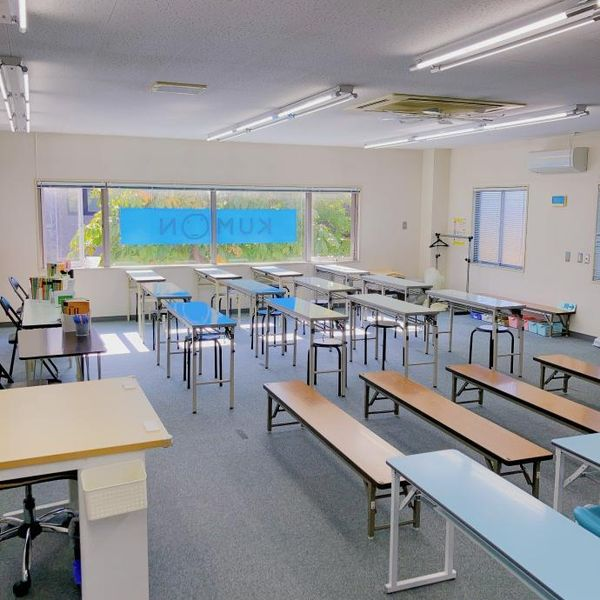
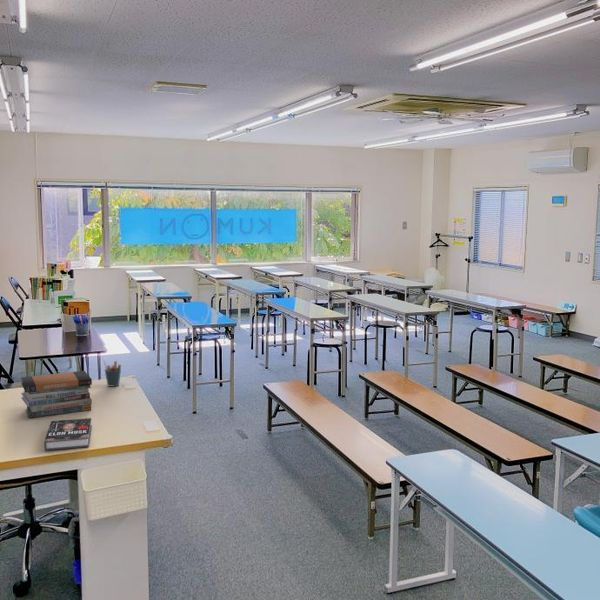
+ pen holder [103,360,122,387]
+ book stack [20,370,93,419]
+ book [43,417,93,451]
